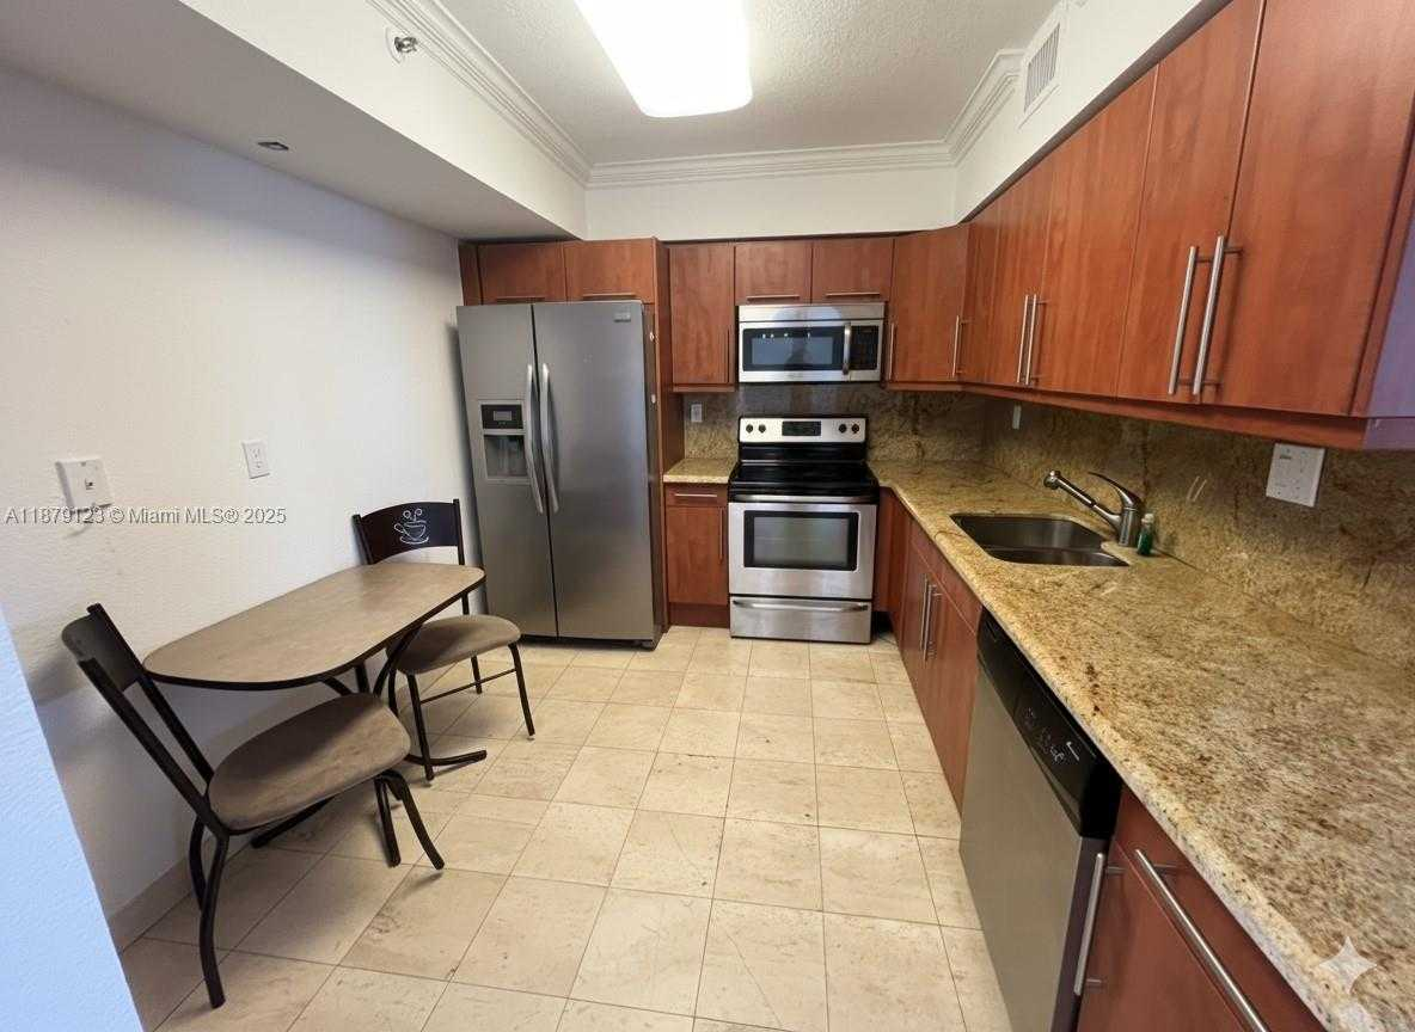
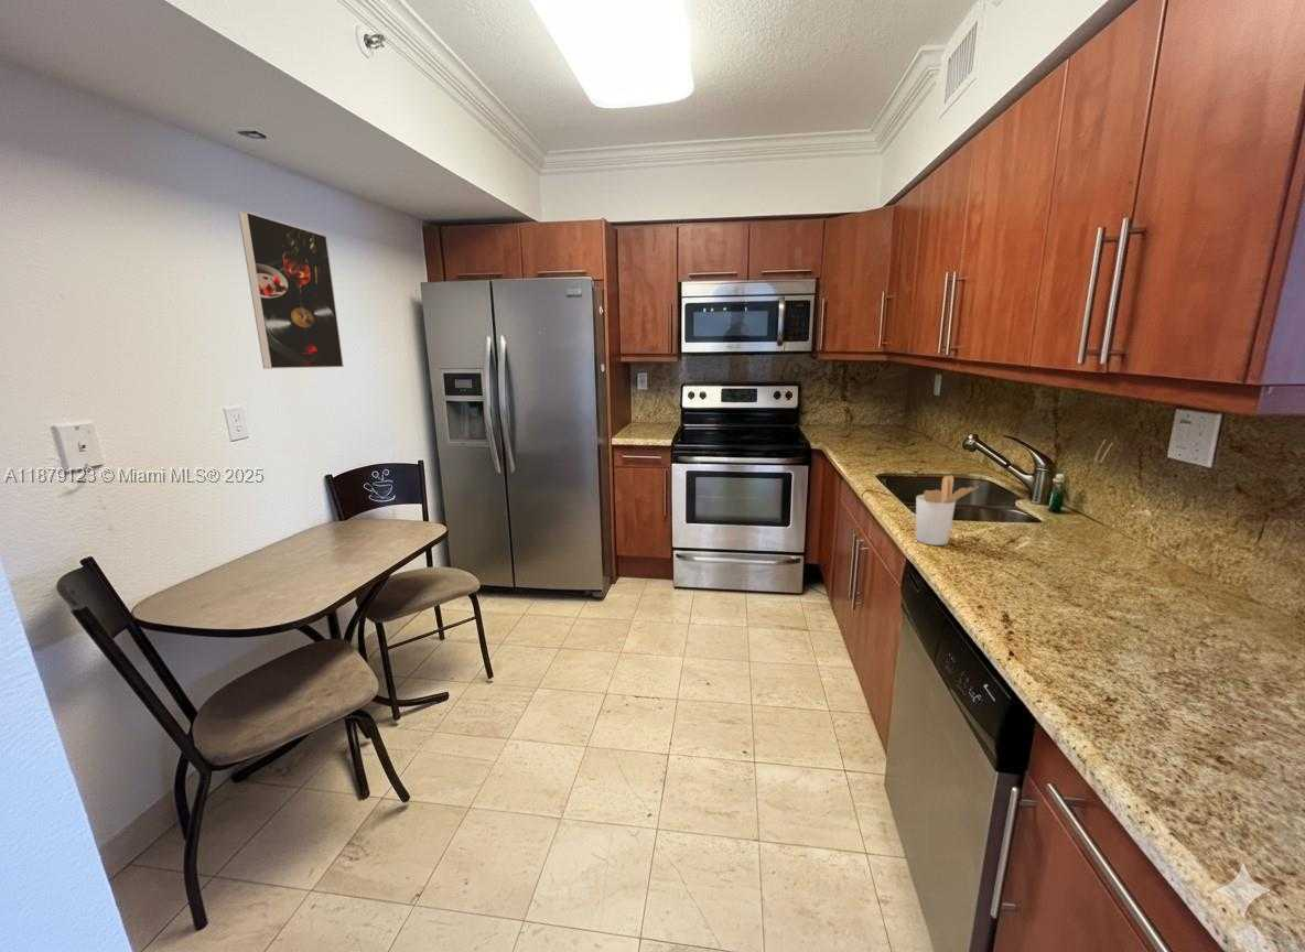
+ utensil holder [915,475,981,547]
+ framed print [237,210,345,370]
